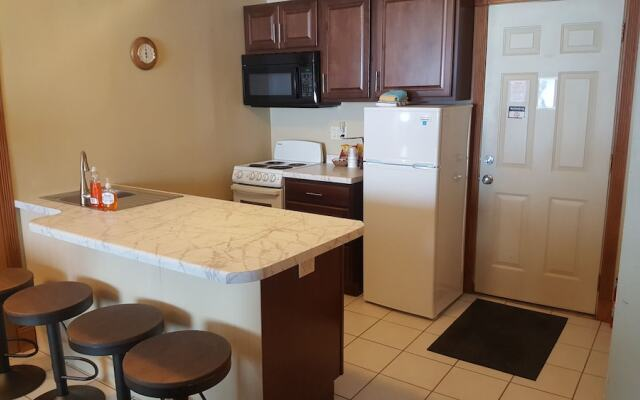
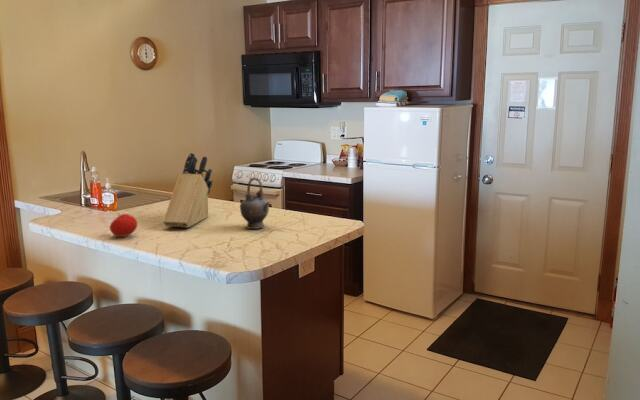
+ fruit [109,212,138,238]
+ teapot [239,177,271,230]
+ knife block [162,152,214,229]
